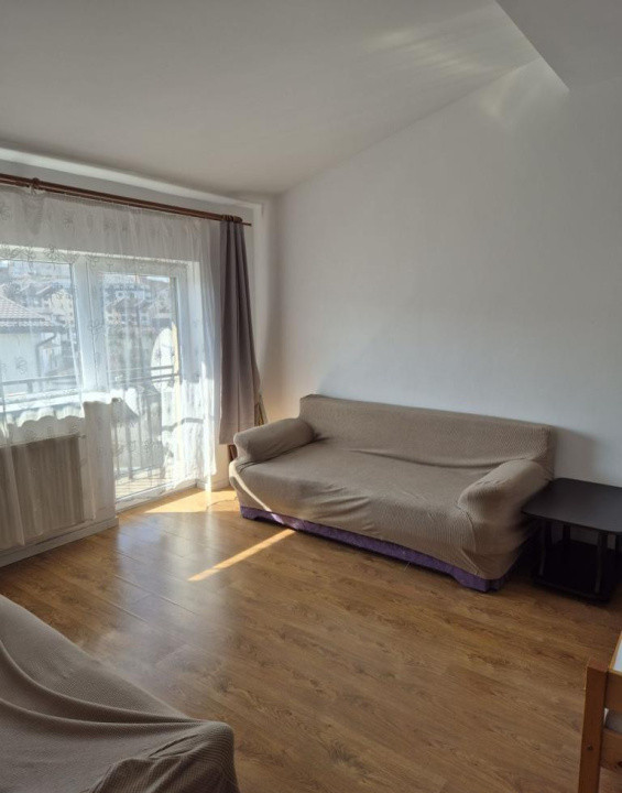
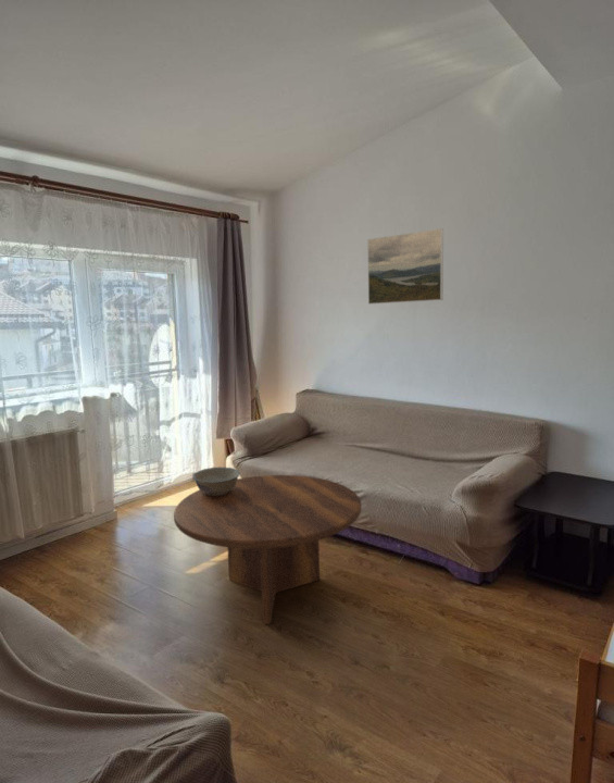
+ ceramic bowl [191,467,241,496]
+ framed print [366,227,444,306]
+ coffee table [173,474,363,625]
